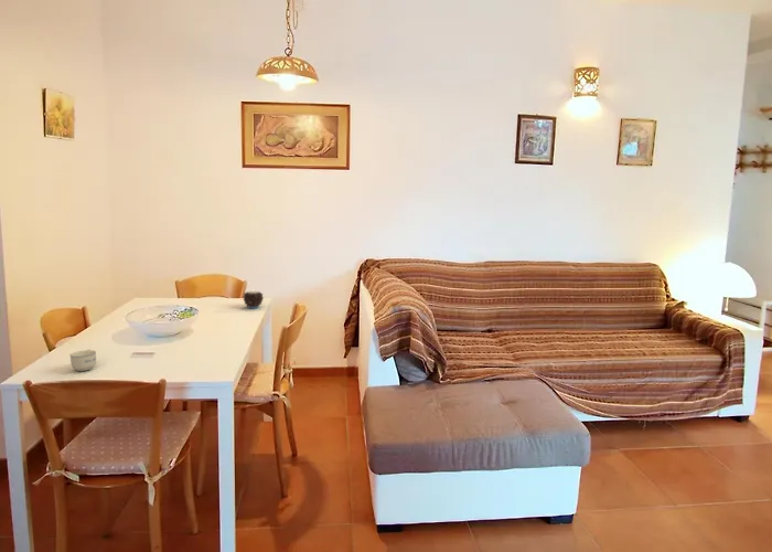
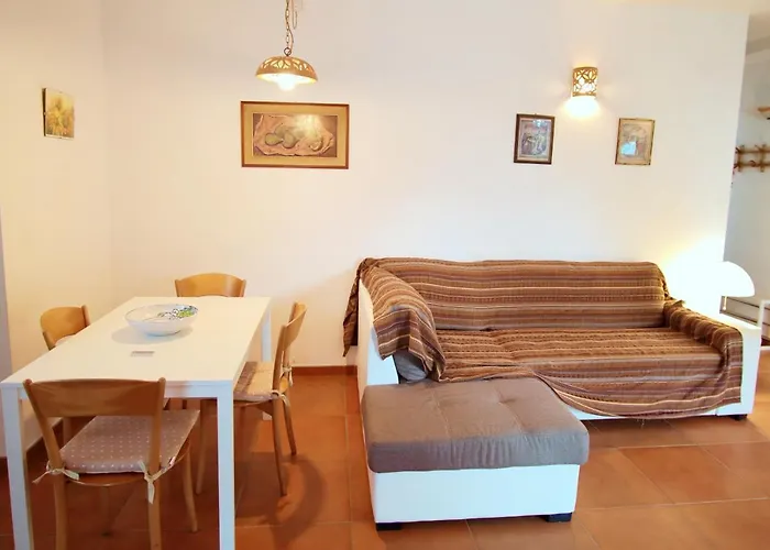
- candle [242,289,265,309]
- cup [68,349,97,372]
